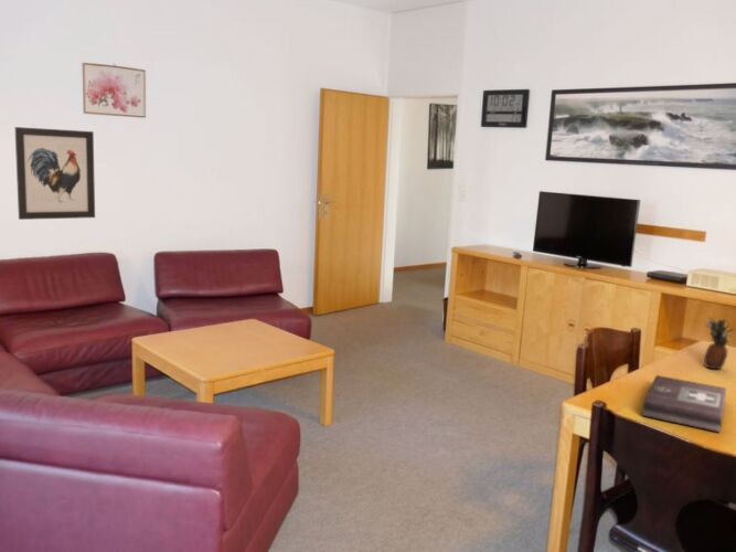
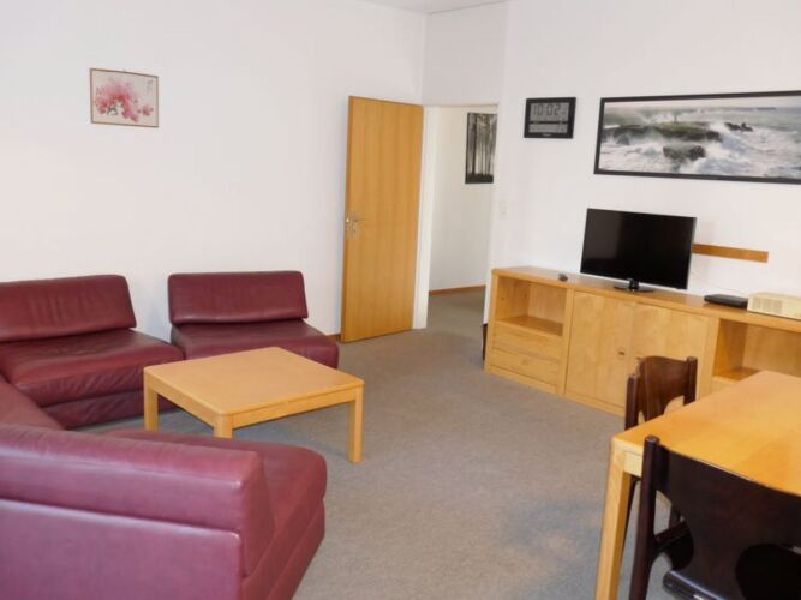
- wall art [13,126,96,221]
- fruit [703,316,735,371]
- first aid kit [641,374,727,433]
